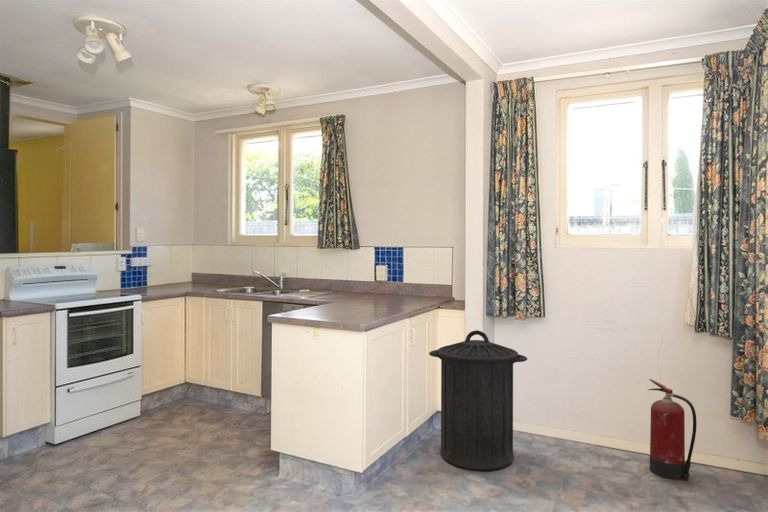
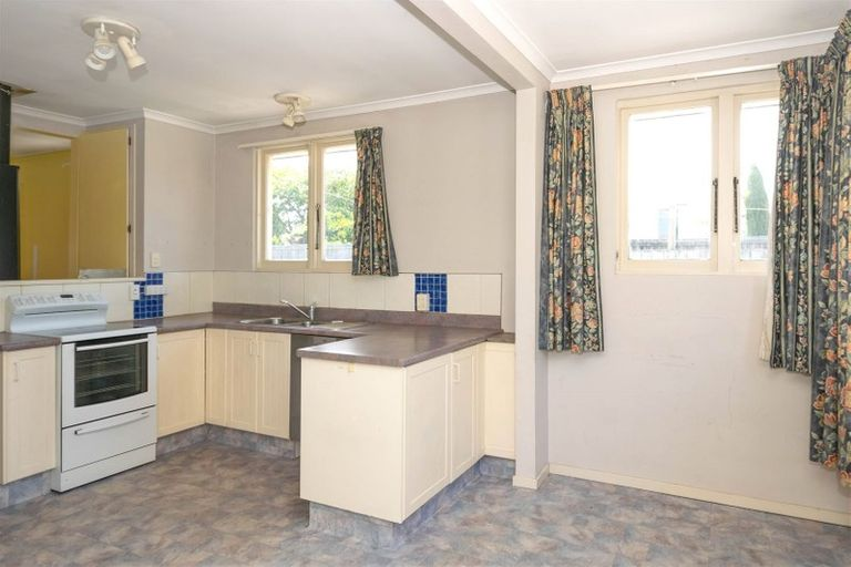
- fire extinguisher [647,378,698,481]
- trash can [428,329,528,471]
